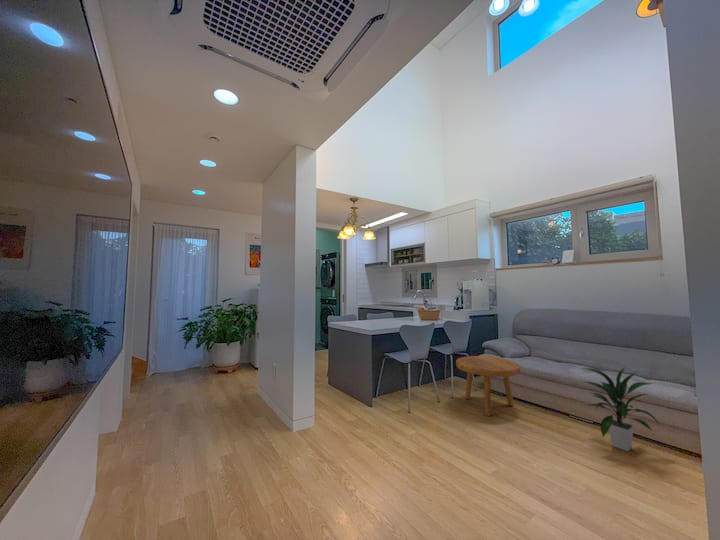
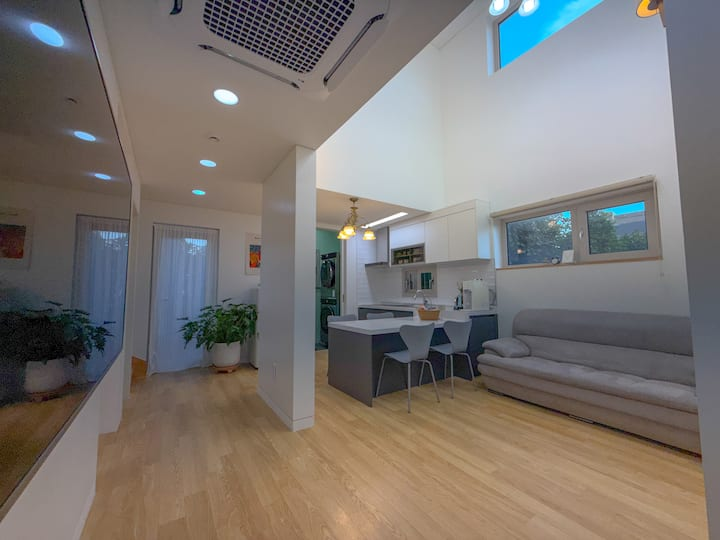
- indoor plant [580,366,664,452]
- footstool [455,355,522,417]
